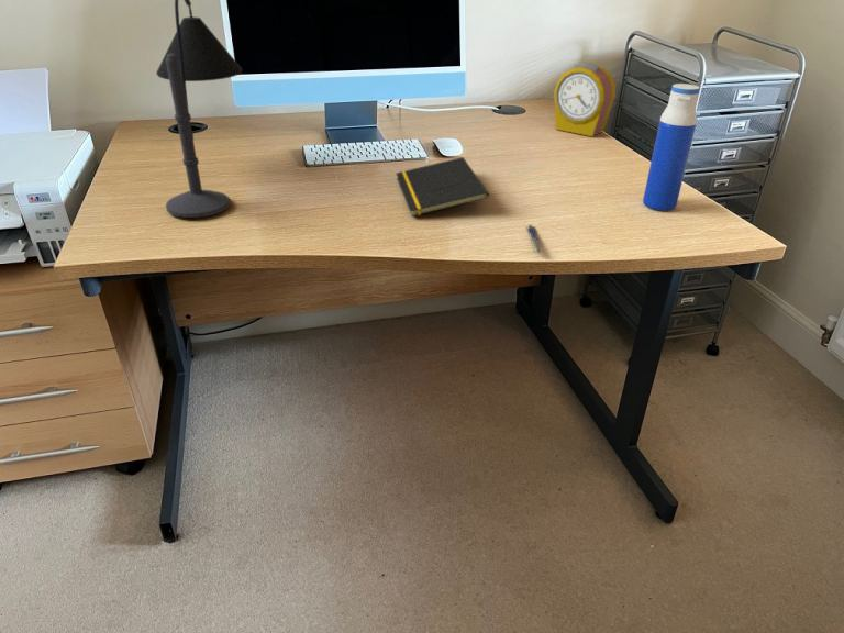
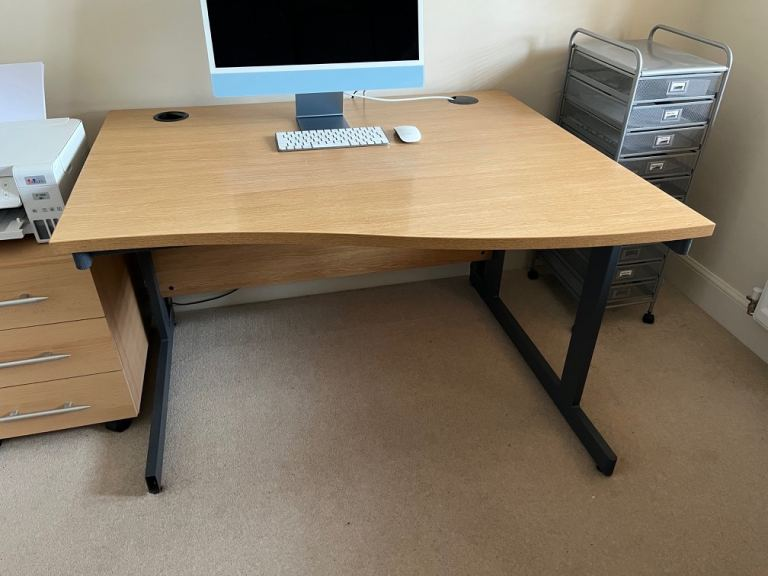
- water bottle [642,82,701,211]
- pen [525,224,545,254]
- notepad [395,156,490,218]
- alarm clock [553,62,617,137]
- desk lamp [155,0,243,219]
